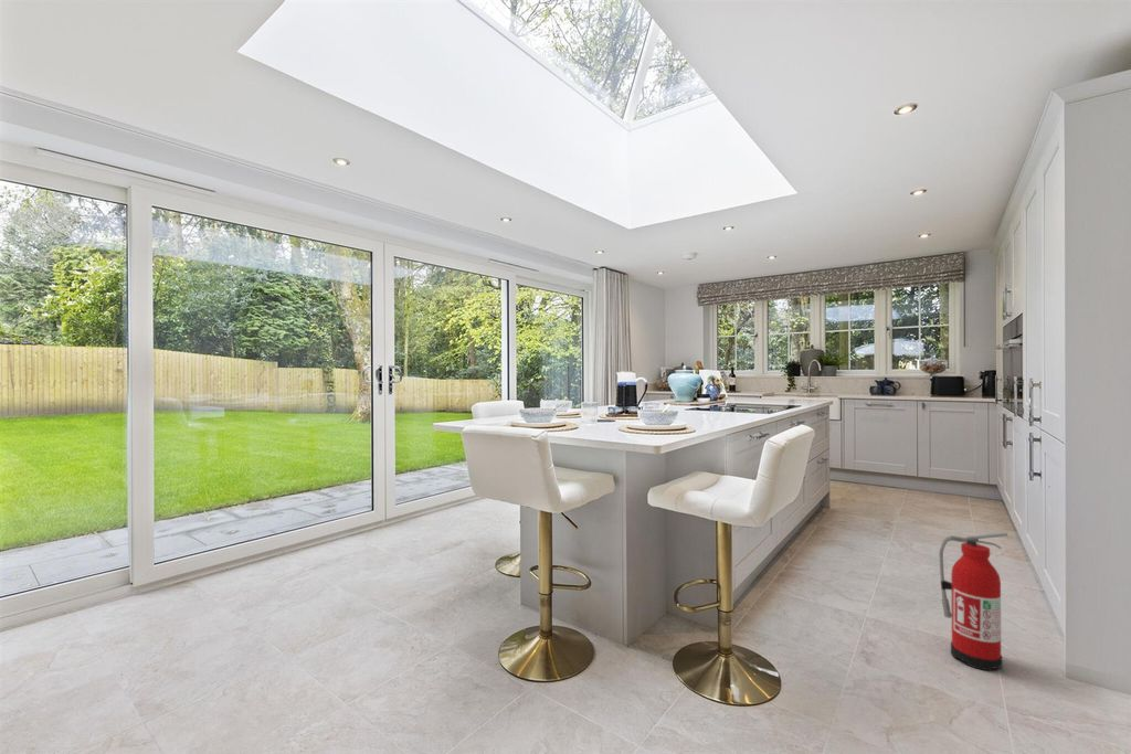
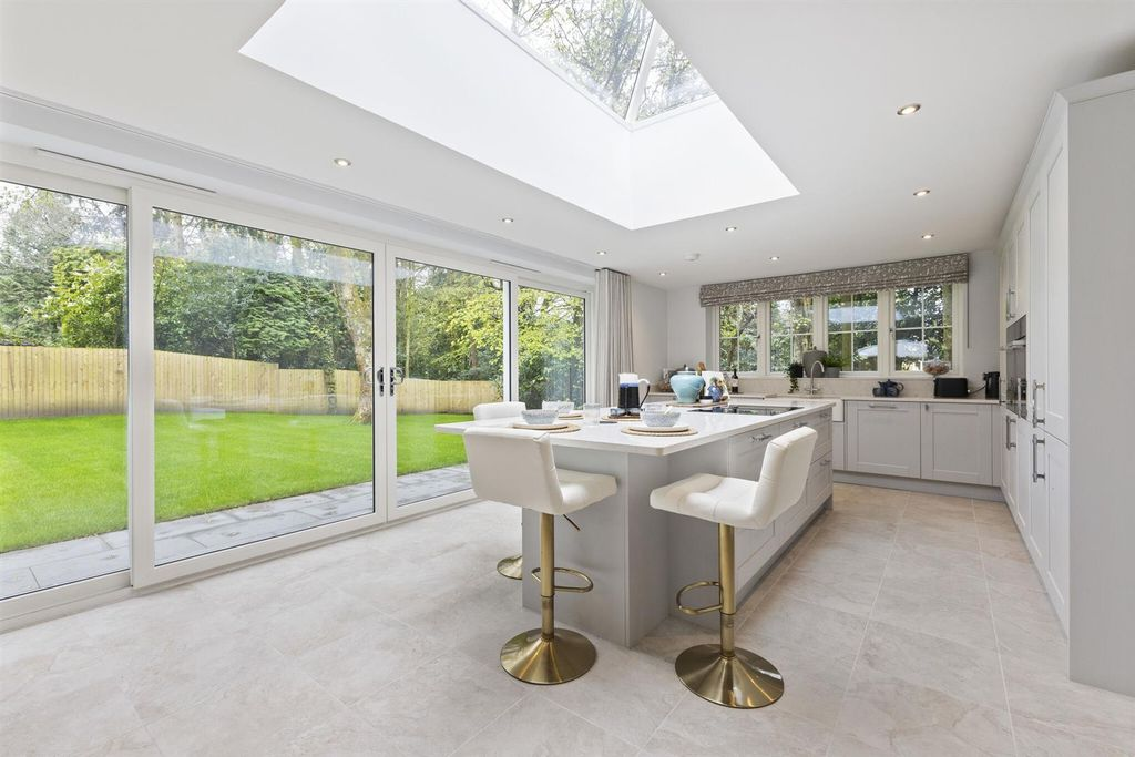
- fire extinguisher [938,532,1008,672]
